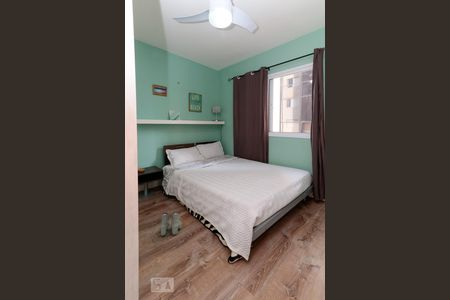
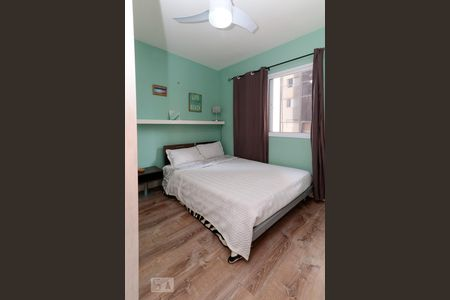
- boots [160,211,183,237]
